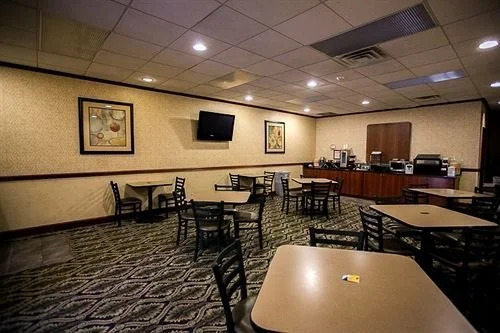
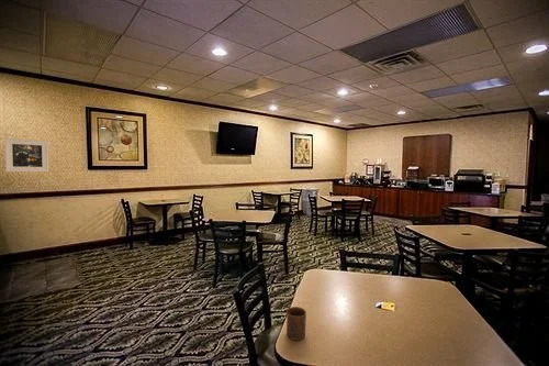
+ cup [285,306,307,342]
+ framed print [3,137,49,173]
